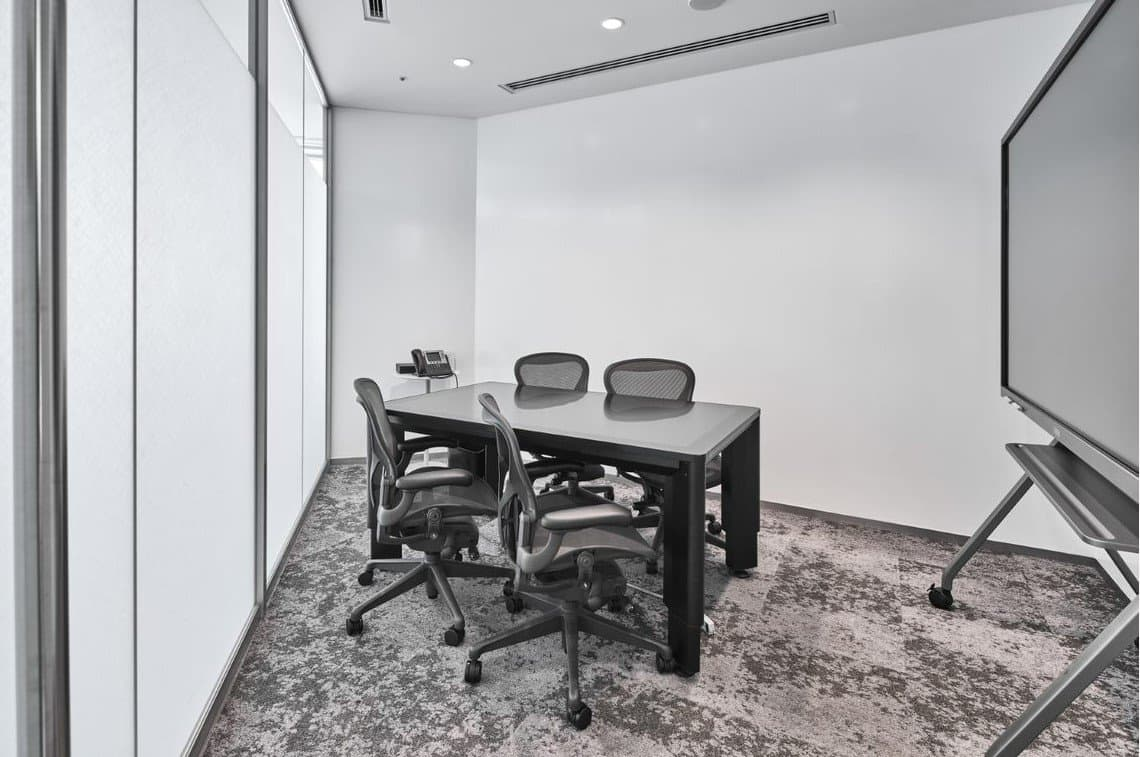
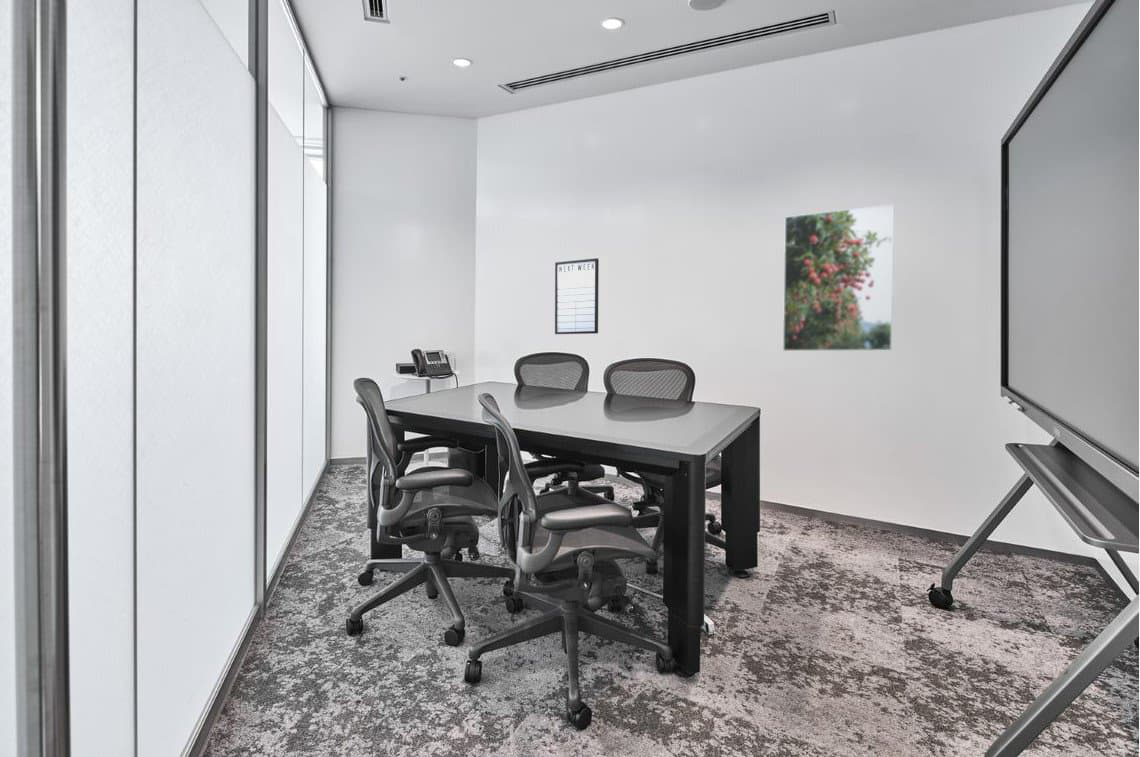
+ writing board [554,257,600,335]
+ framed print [782,203,895,352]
